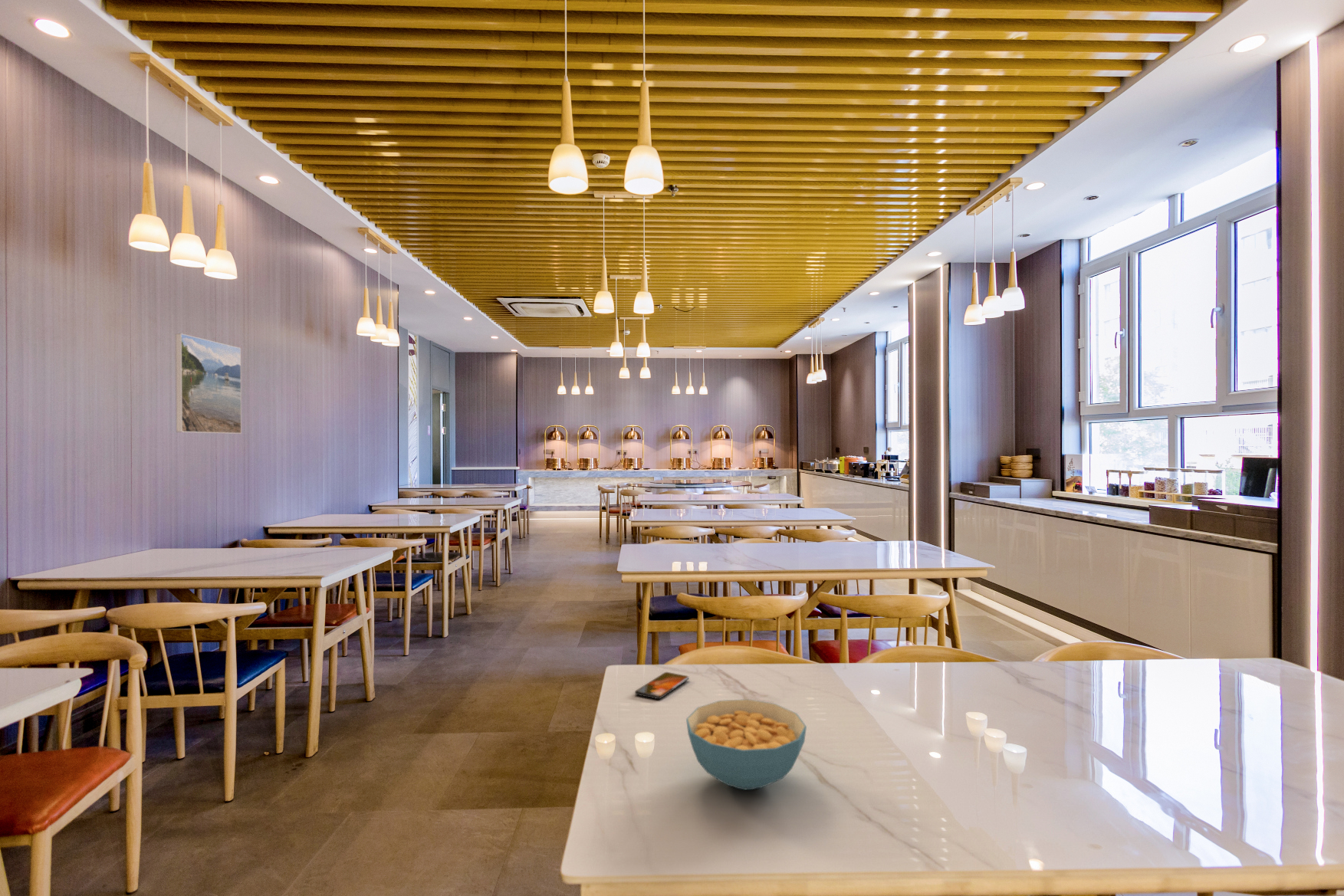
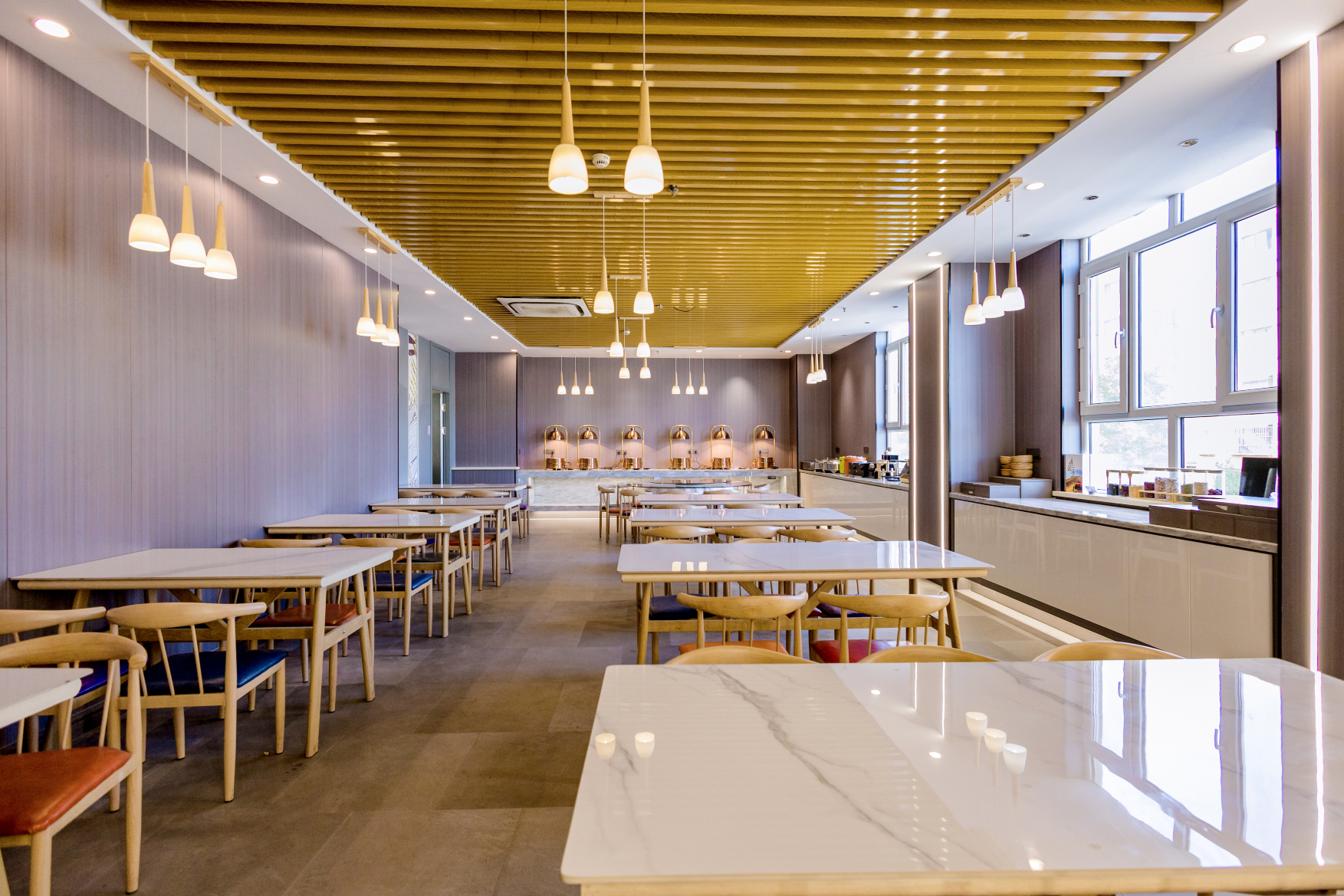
- smartphone [634,671,690,700]
- cereal bowl [685,698,807,791]
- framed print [175,333,242,435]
